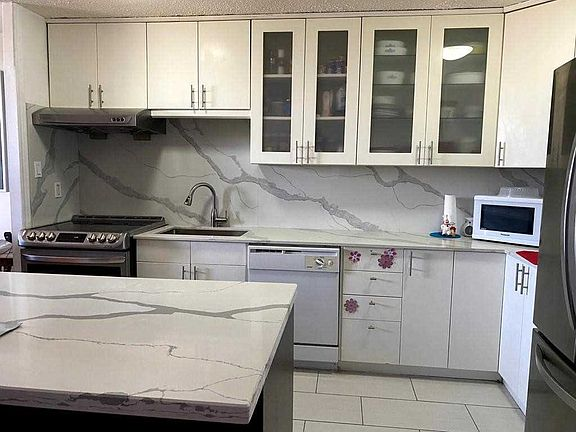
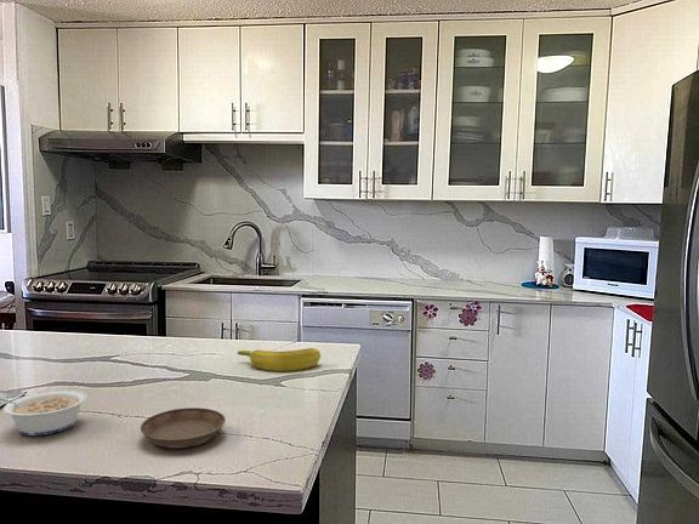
+ legume [0,389,89,437]
+ saucer [140,406,227,449]
+ banana [237,347,322,372]
